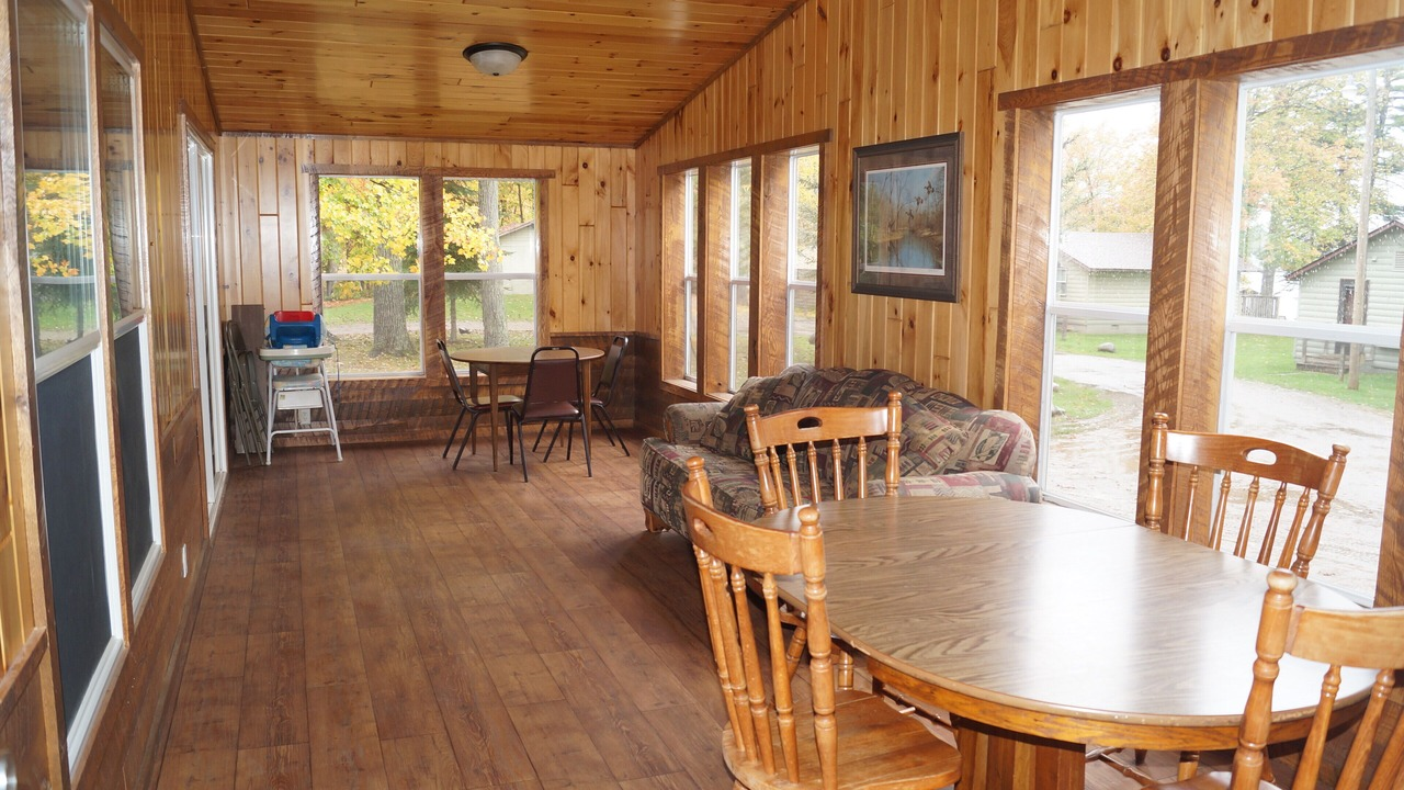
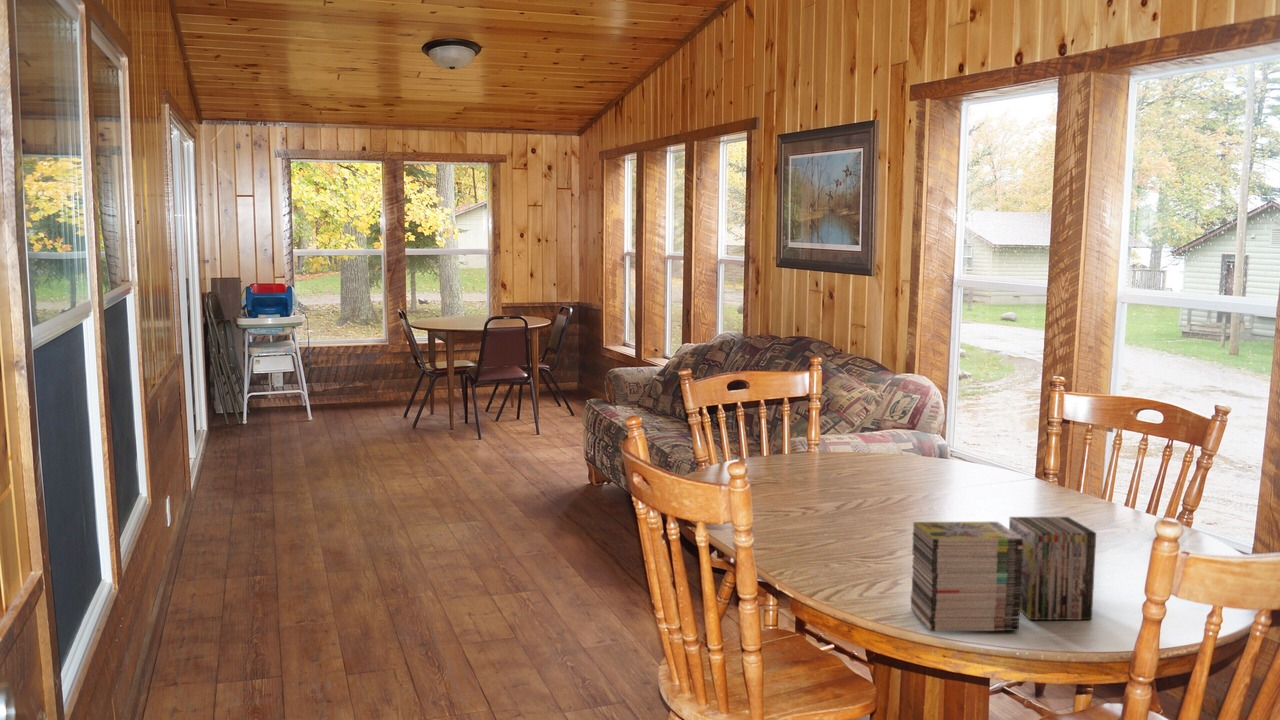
+ magazine [910,516,1097,632]
